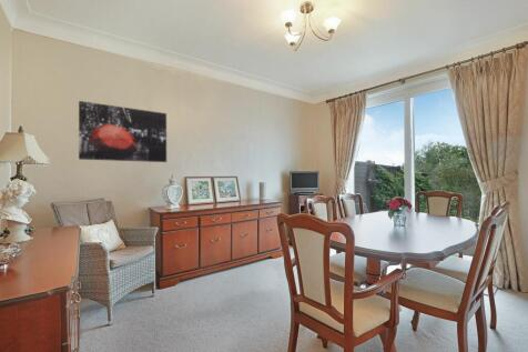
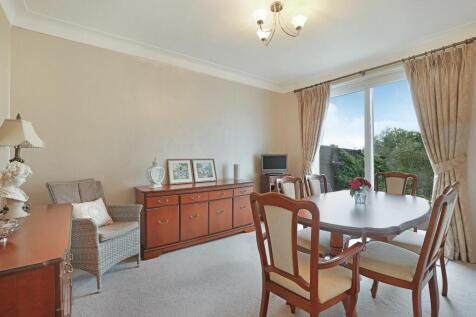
- wall art [78,100,167,163]
